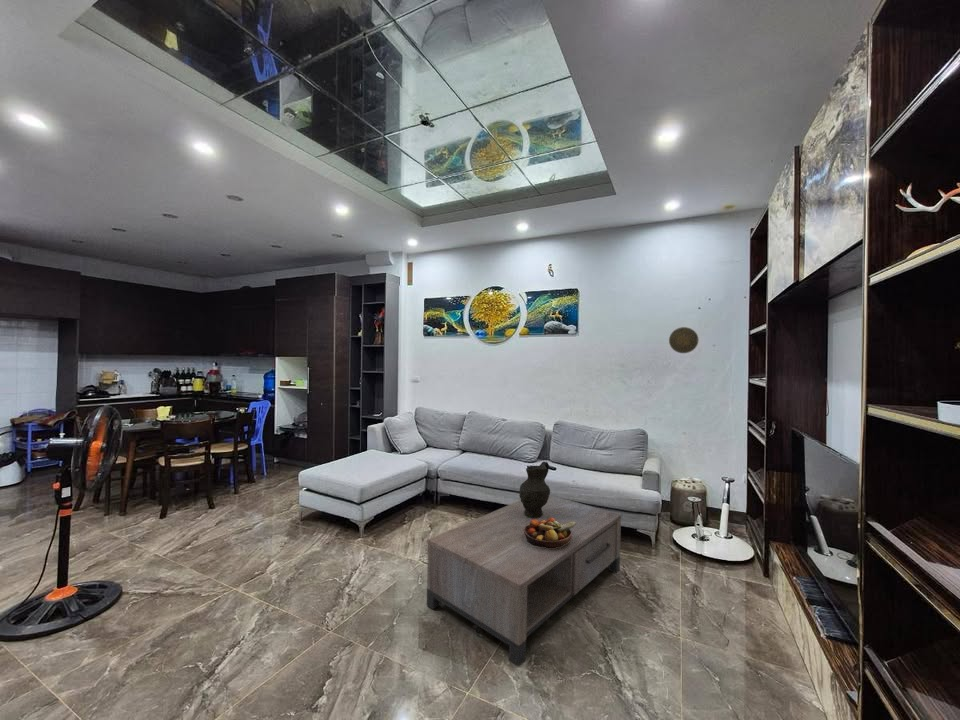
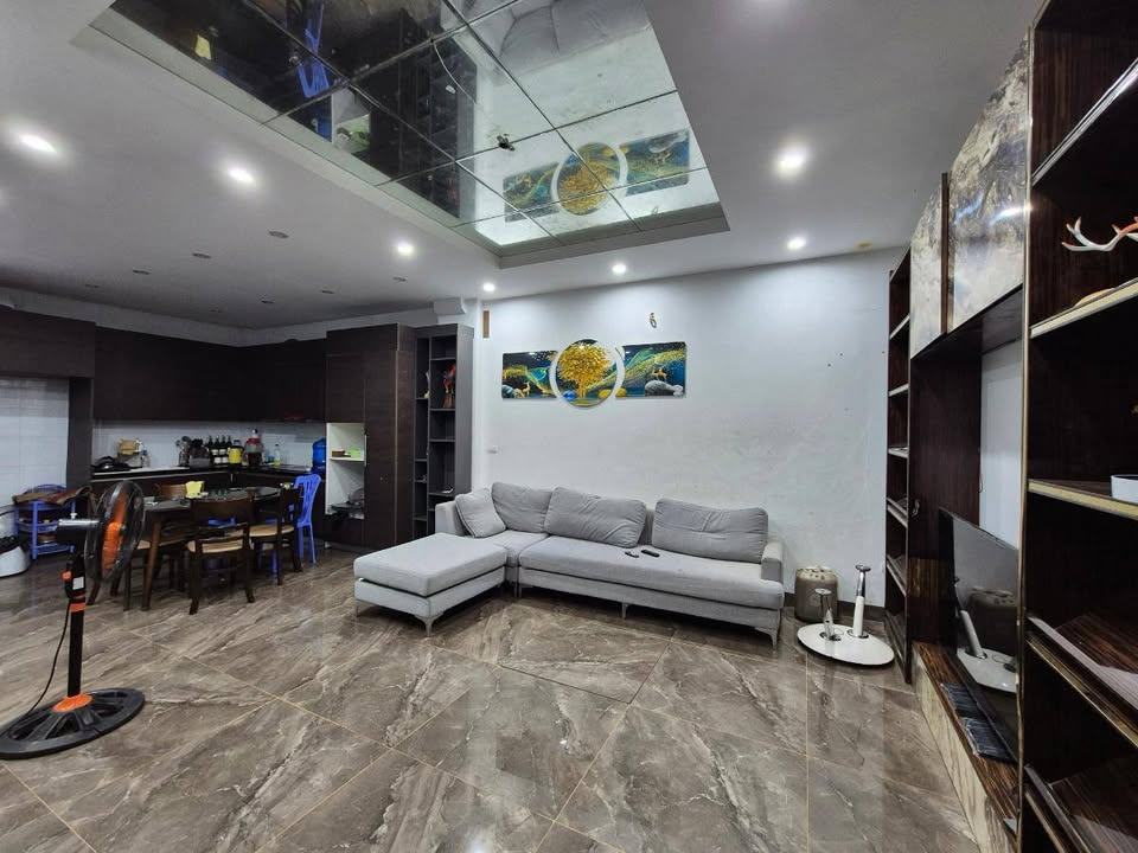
- fruit bowl [524,518,576,548]
- coffee table [426,494,622,668]
- decorative plate [668,326,699,354]
- decorative vase [518,461,551,518]
